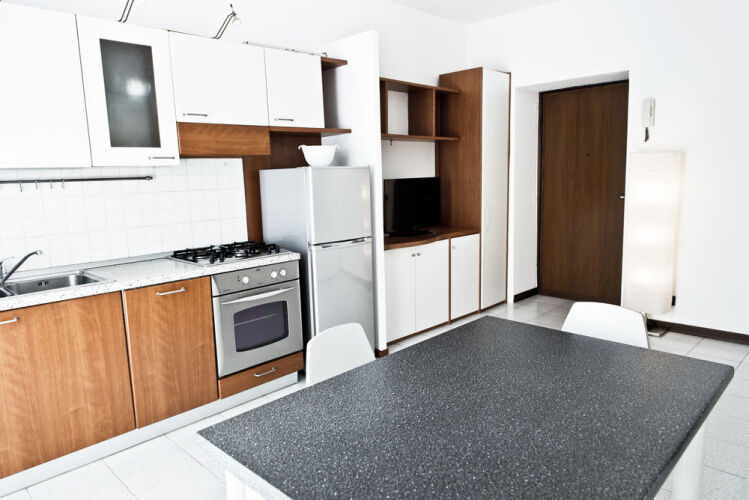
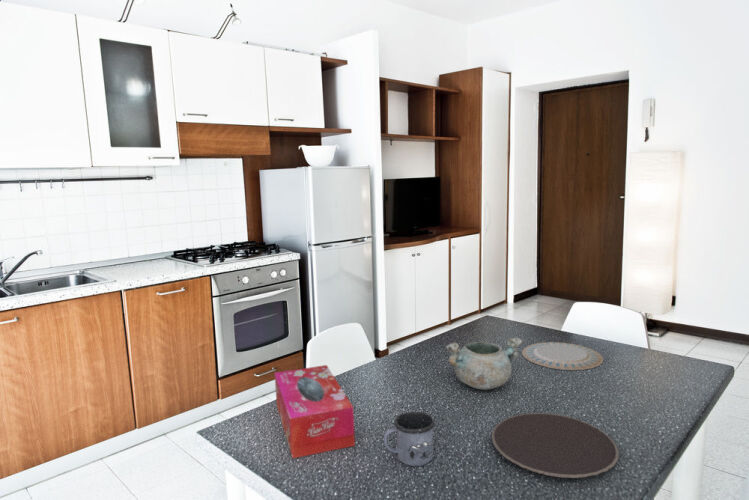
+ plate [491,412,620,479]
+ tissue box [274,364,356,459]
+ chinaware [521,341,604,371]
+ decorative bowl [445,336,523,390]
+ mug [383,411,436,467]
